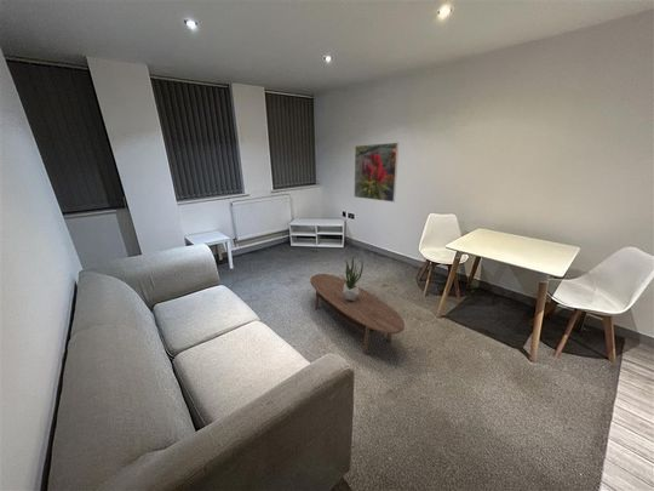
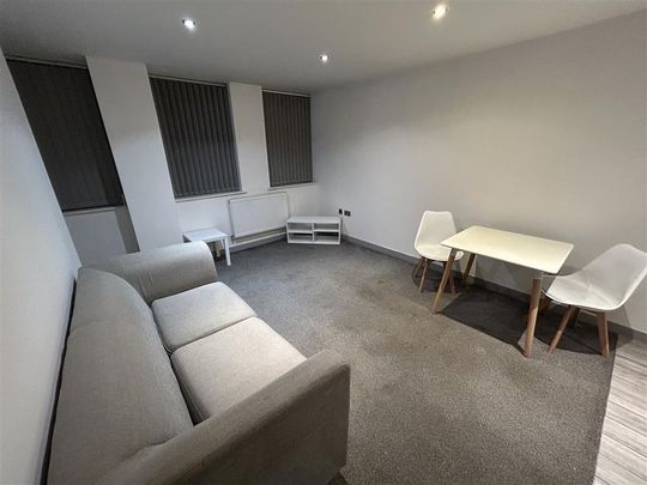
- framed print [352,142,400,204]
- potted plant [340,257,365,301]
- coffee table [309,273,406,354]
